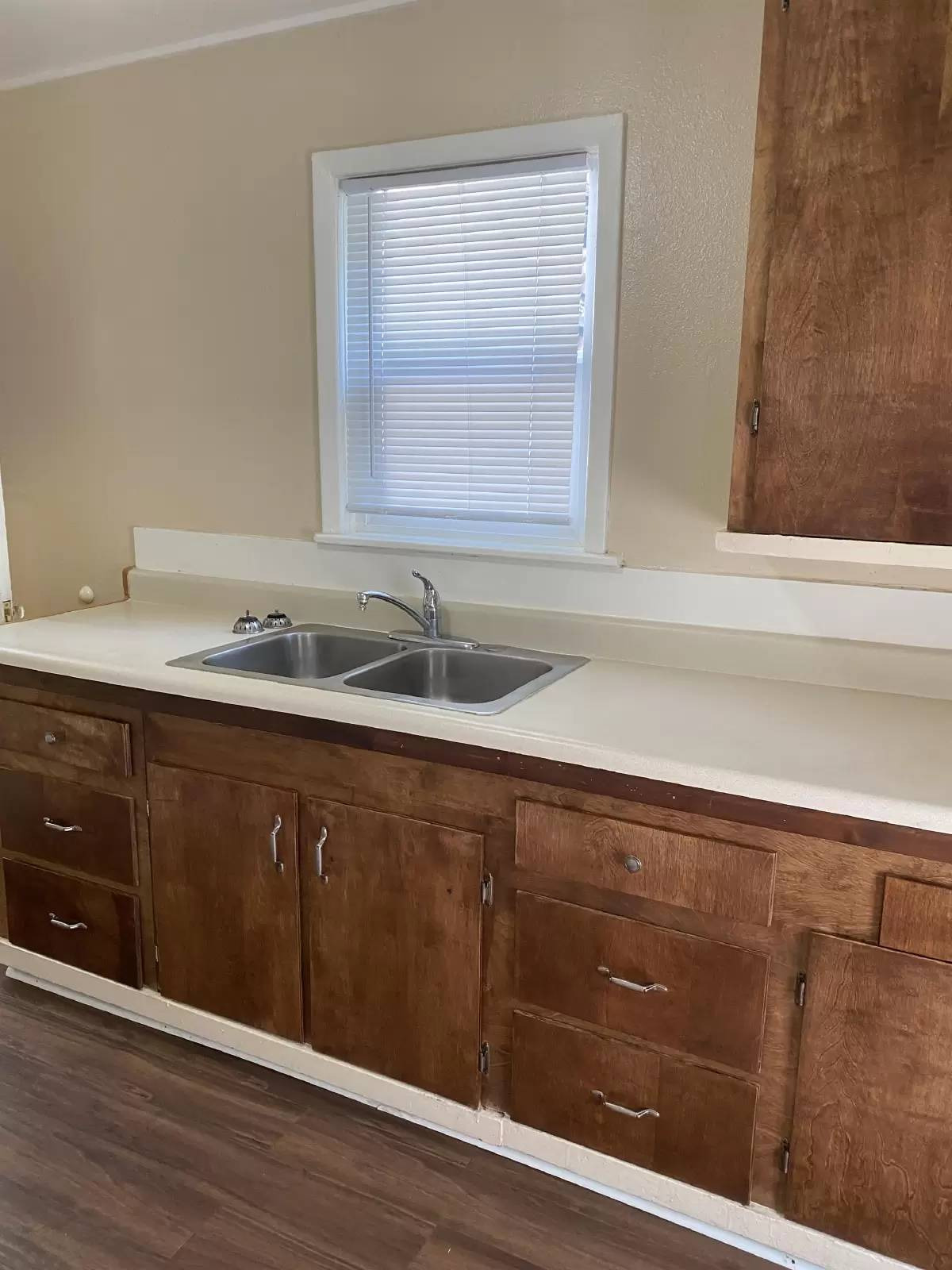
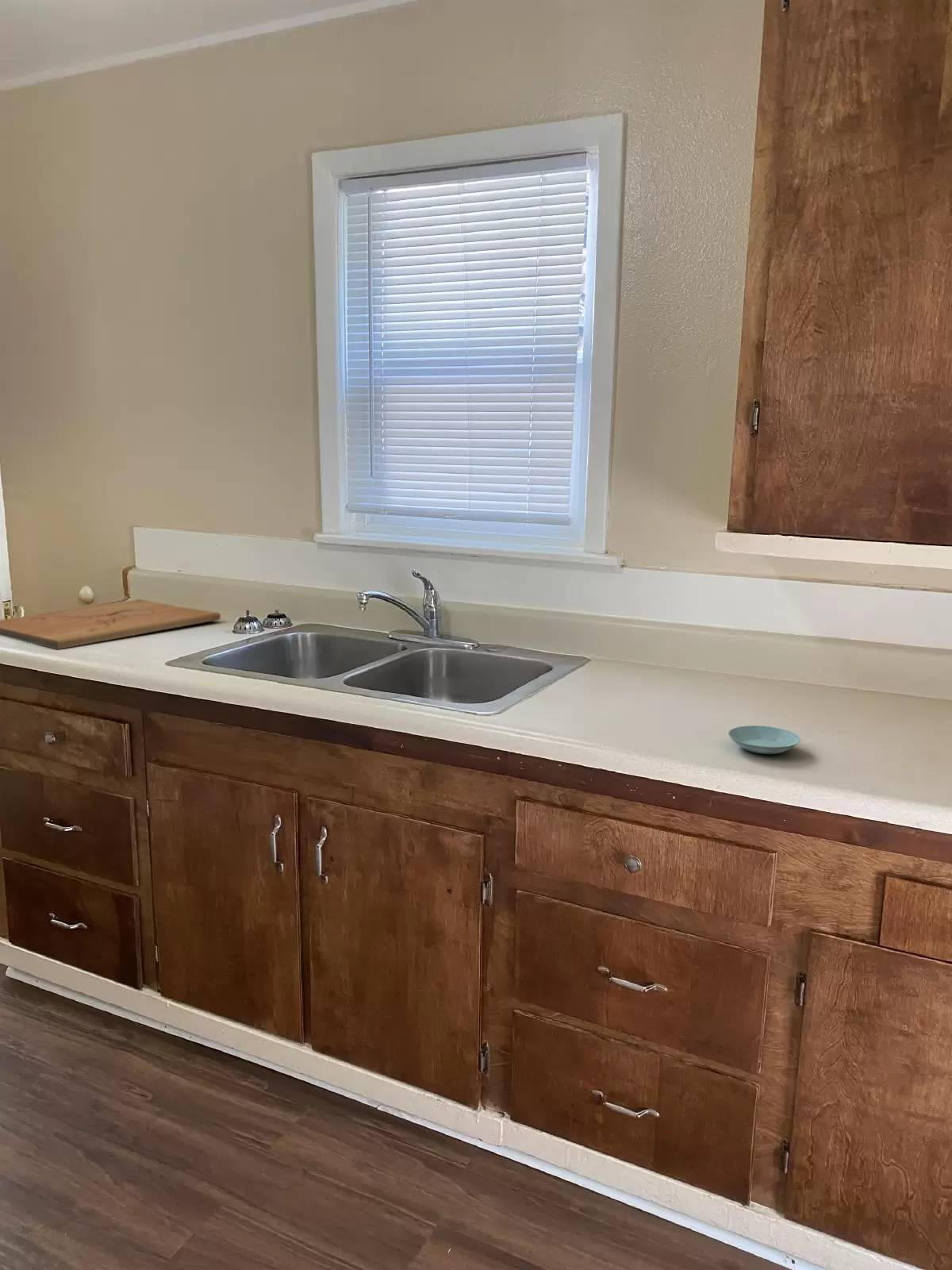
+ saucer [727,725,801,755]
+ cutting board [0,598,221,650]
